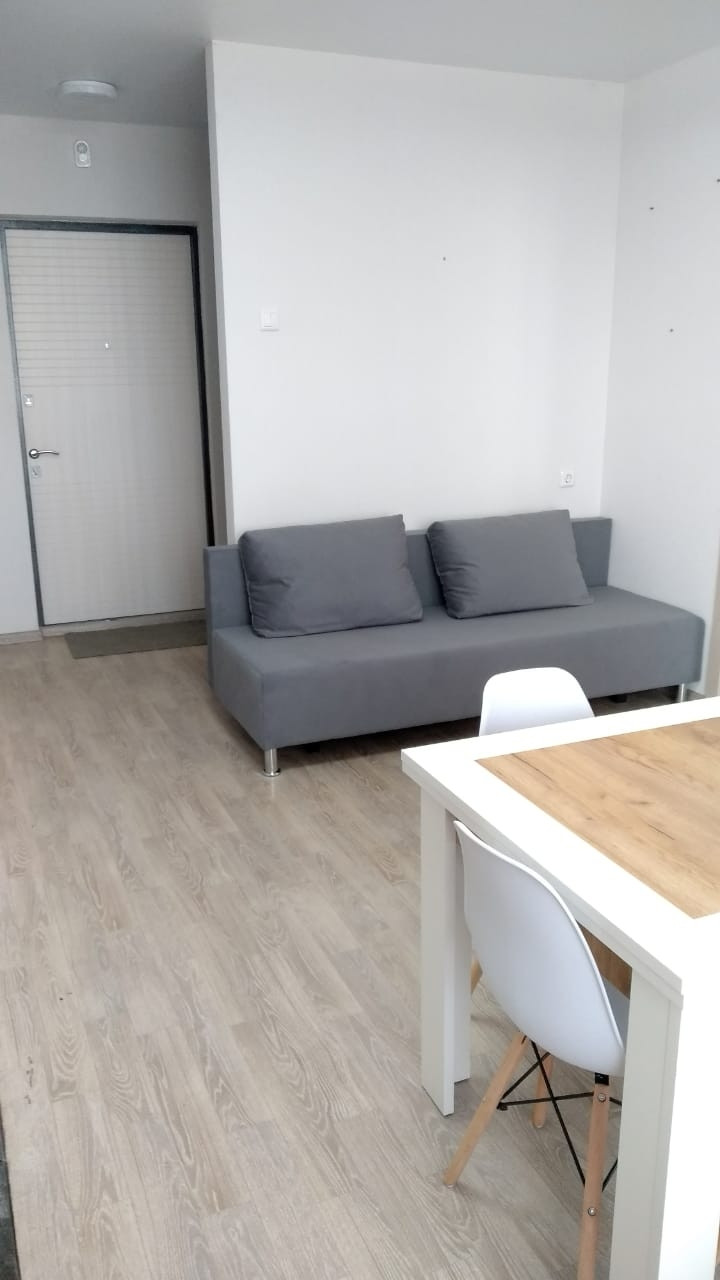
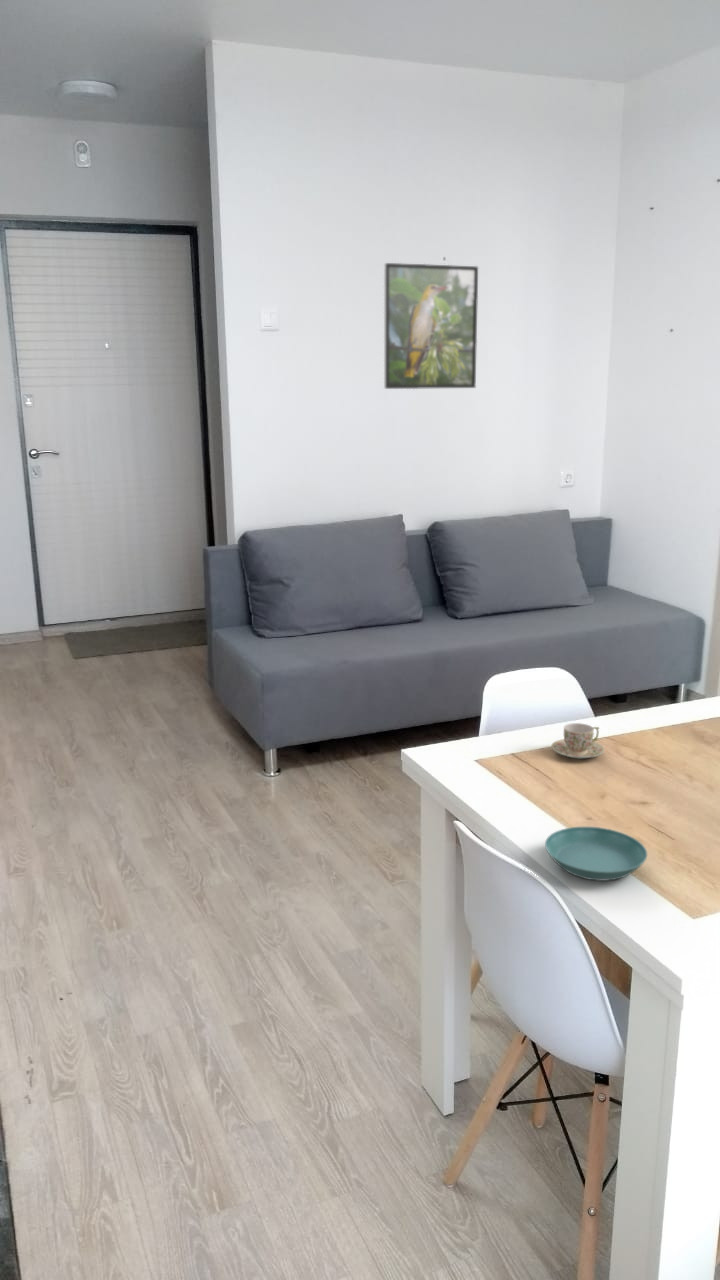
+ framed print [383,262,479,390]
+ saucer [544,826,648,882]
+ teacup [550,722,606,760]
